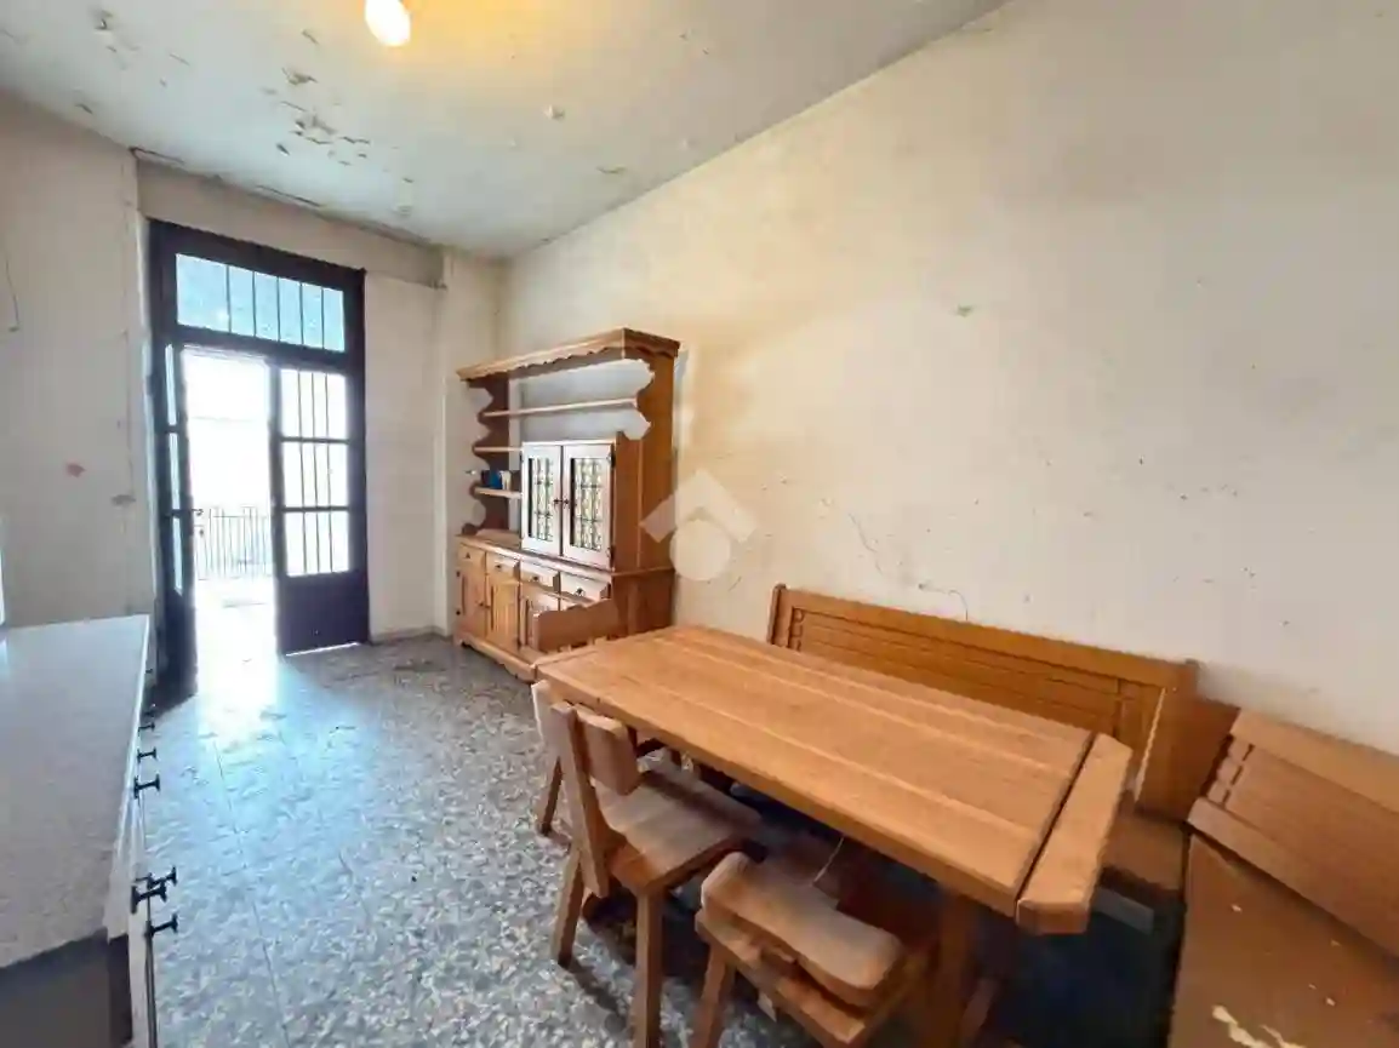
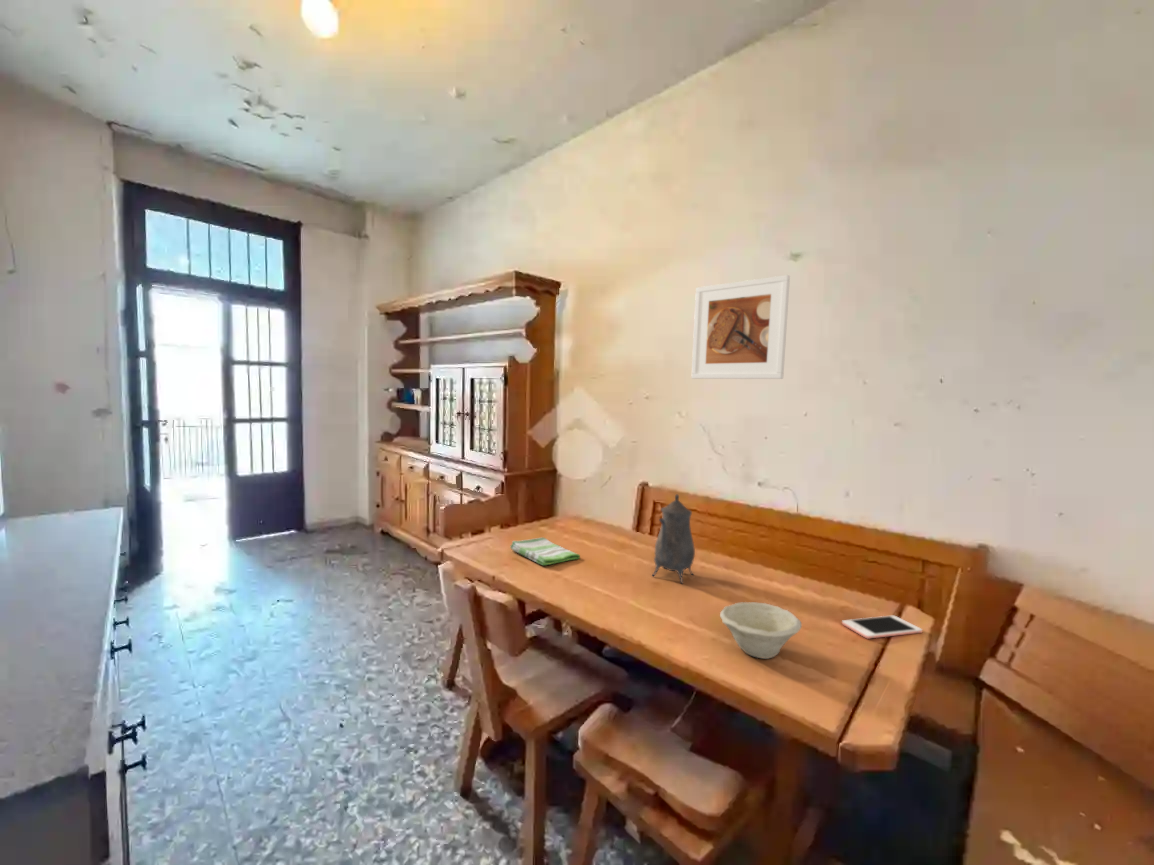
+ teapot [651,493,696,584]
+ bowl [719,601,802,660]
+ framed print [690,274,791,380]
+ cell phone [841,615,923,640]
+ dish towel [509,537,581,566]
